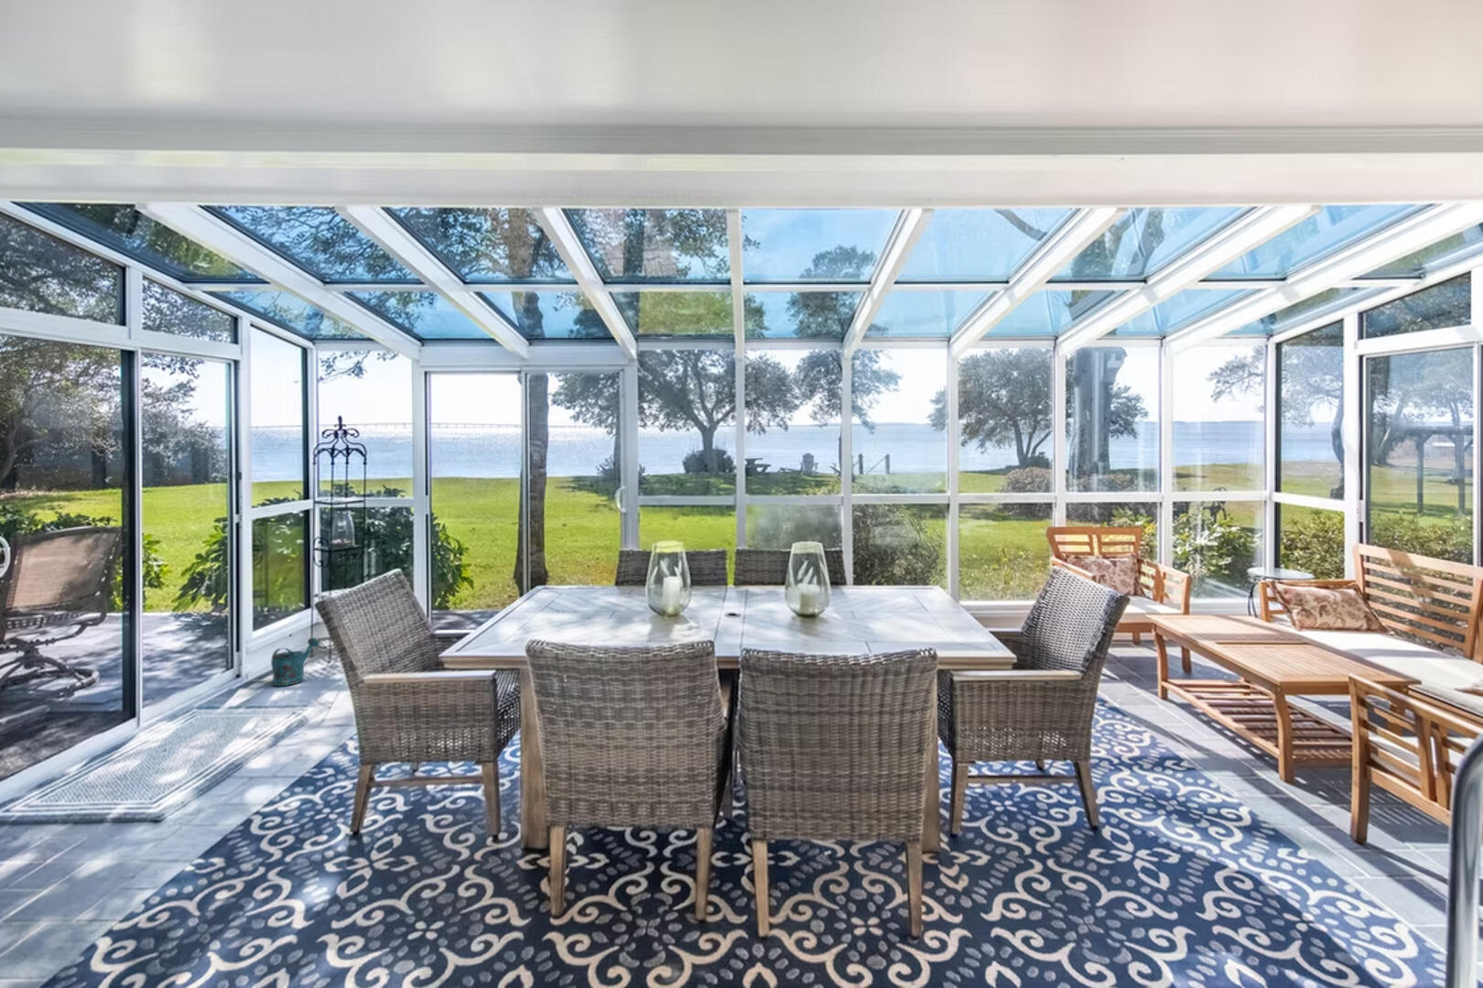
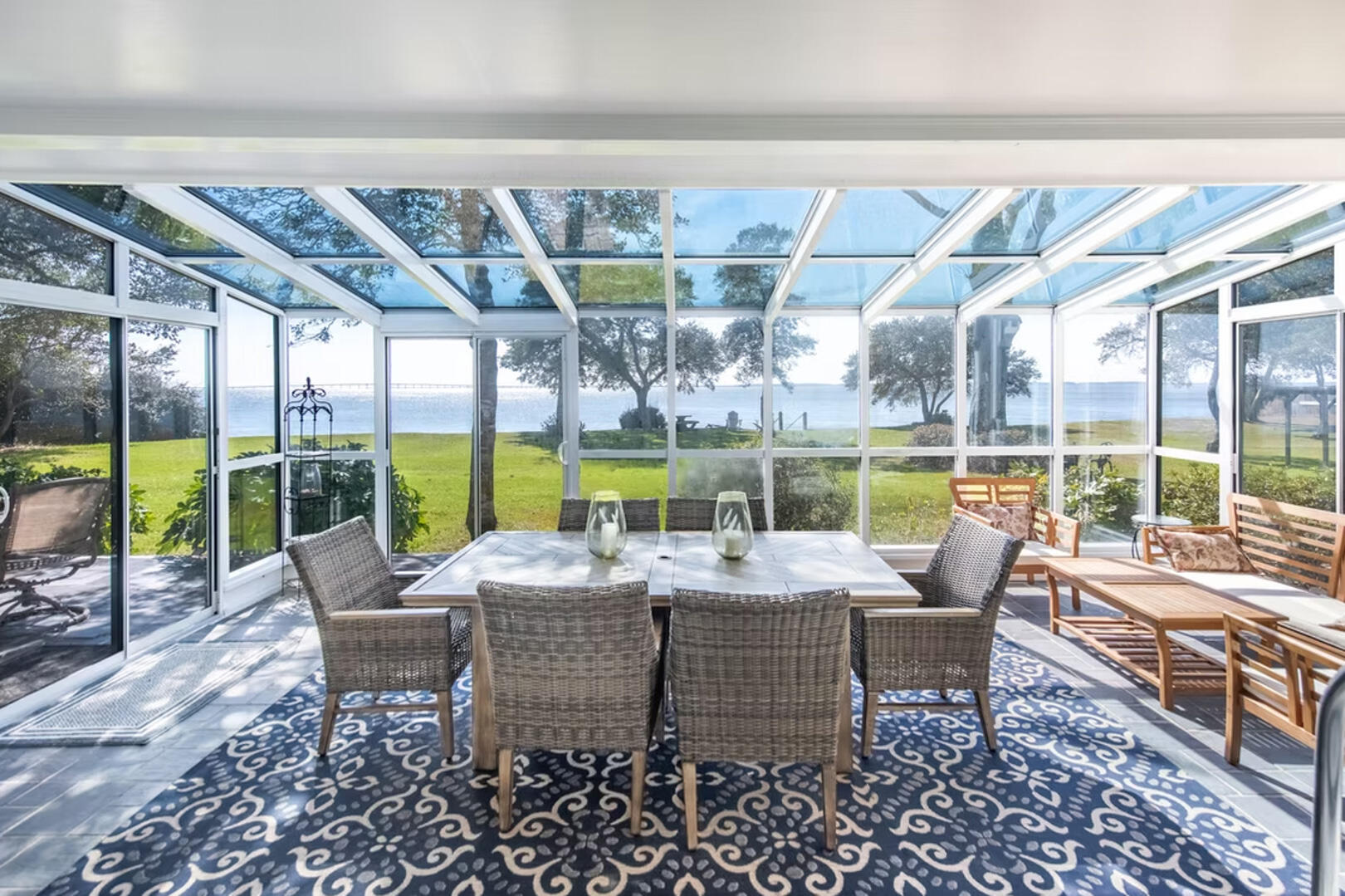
- watering can [270,637,321,687]
